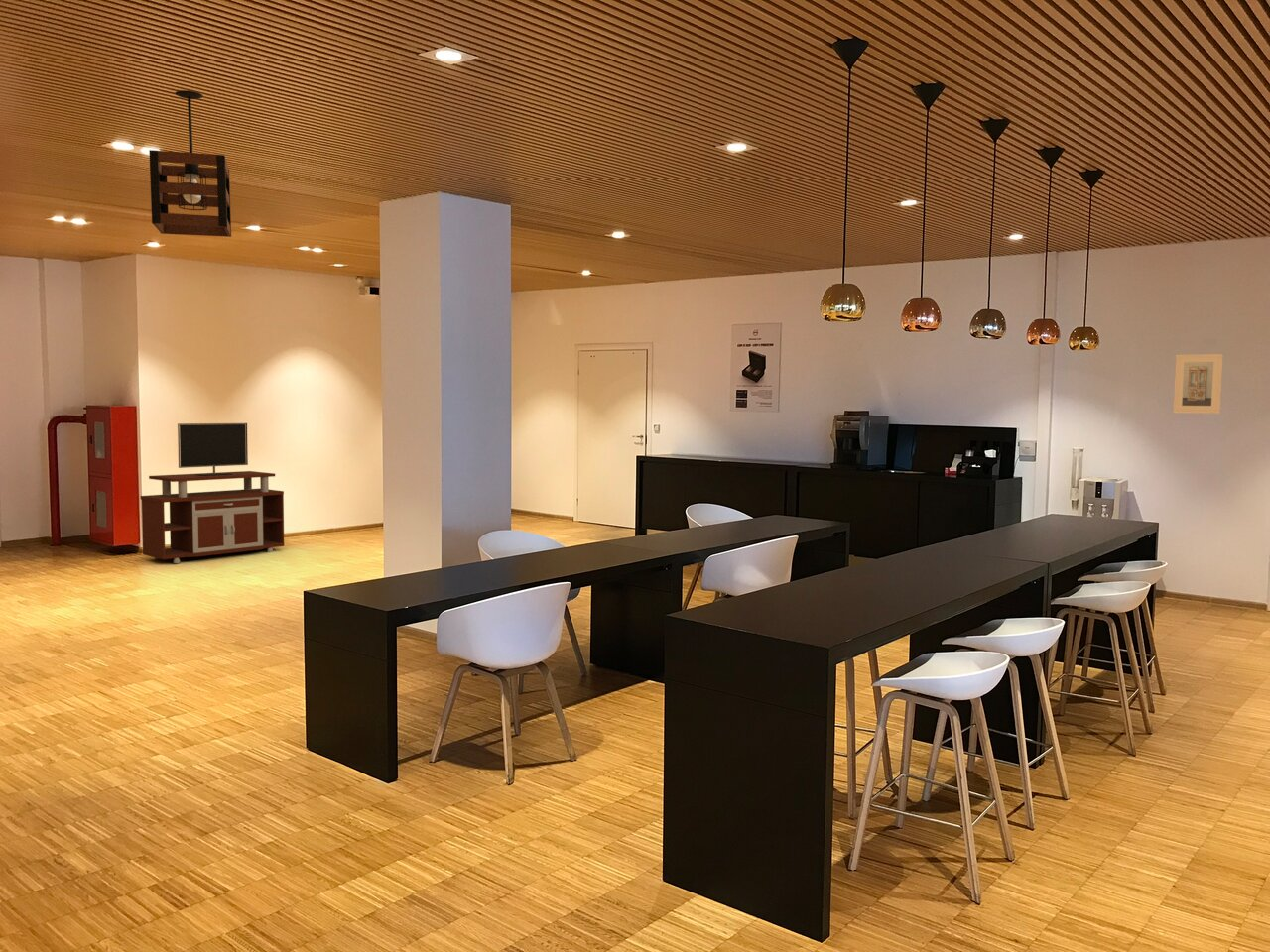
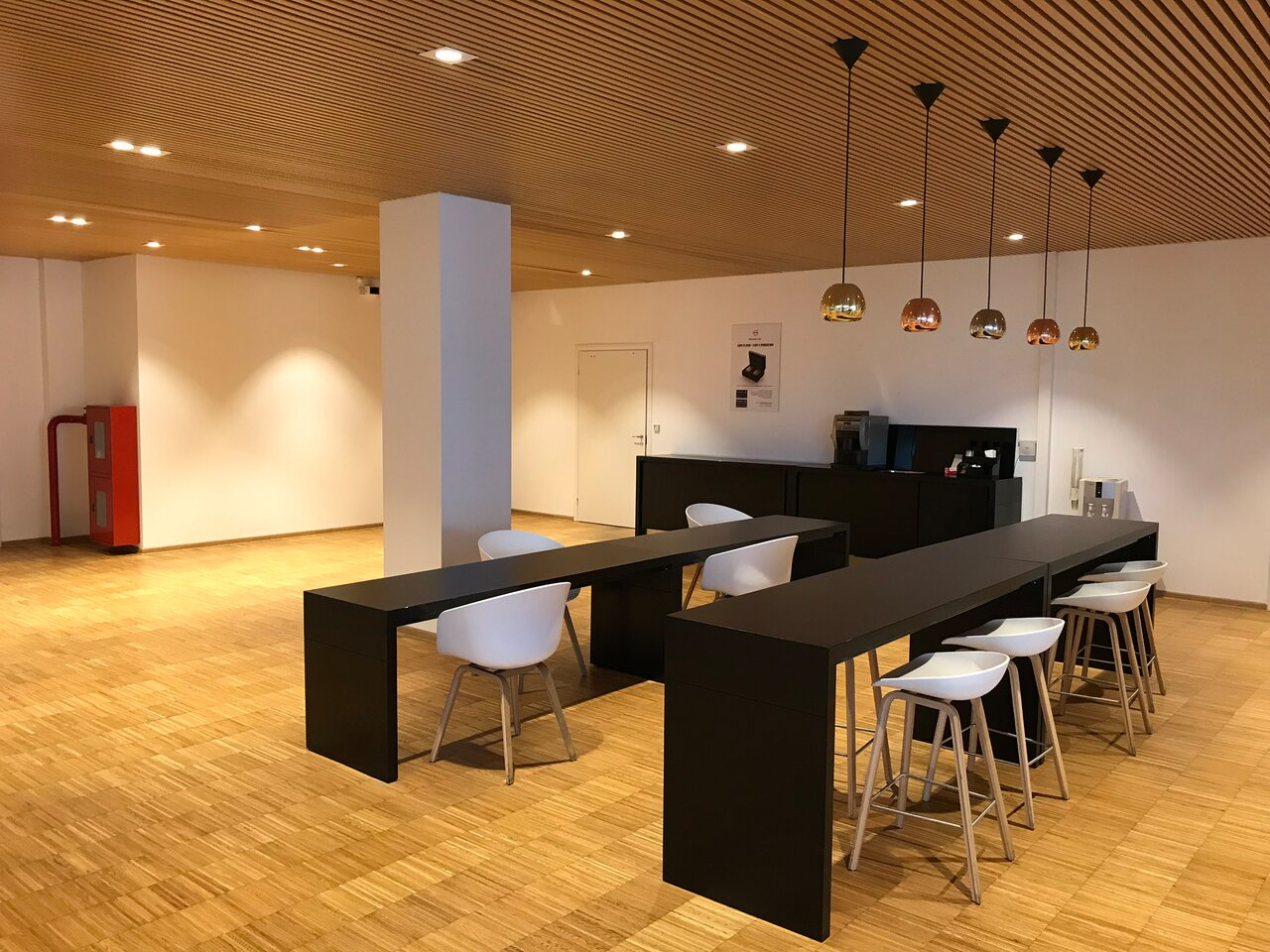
- tv stand [140,422,285,564]
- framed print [1173,353,1224,415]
- pendant light [148,89,232,238]
